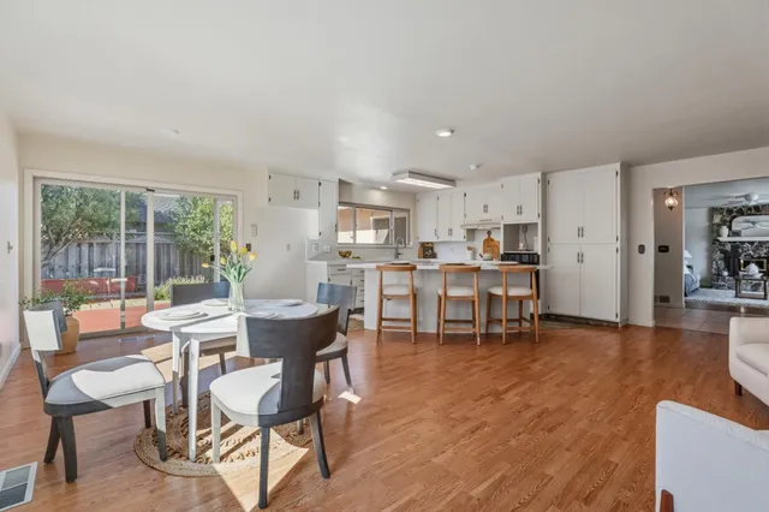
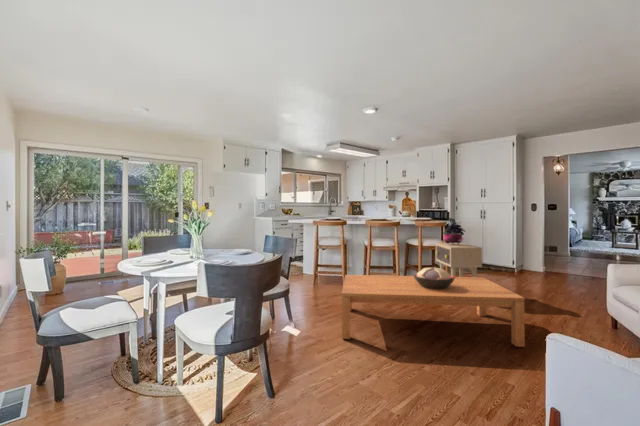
+ potted plant [442,217,466,245]
+ decorative bowl [413,267,456,289]
+ side table [435,242,483,277]
+ coffee table [341,274,526,348]
